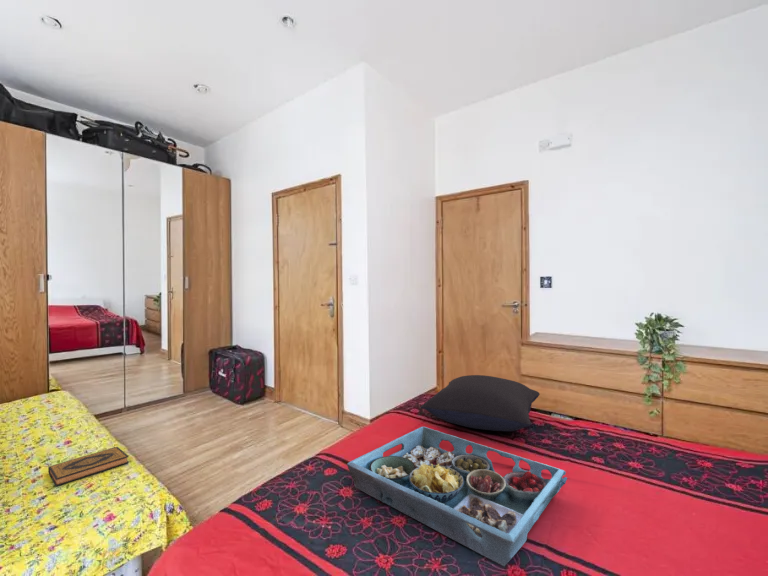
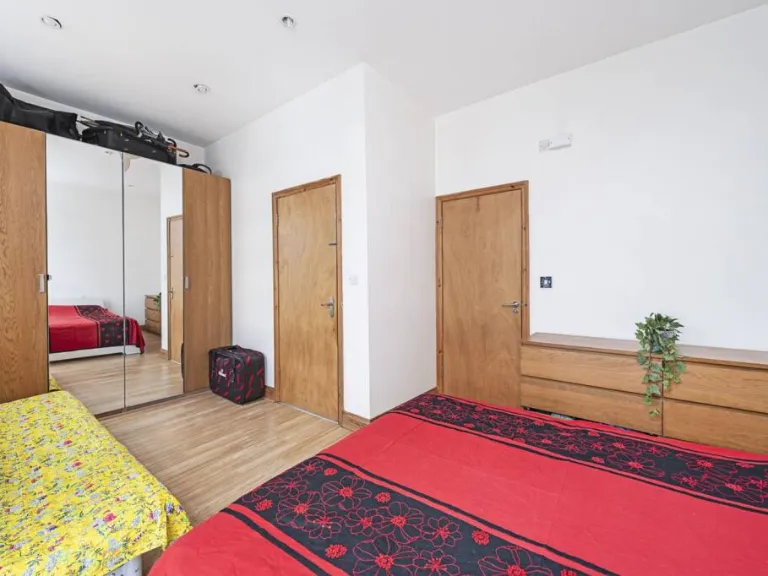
- pillow [420,374,541,432]
- serving tray [346,426,568,567]
- hardback book [47,446,130,487]
